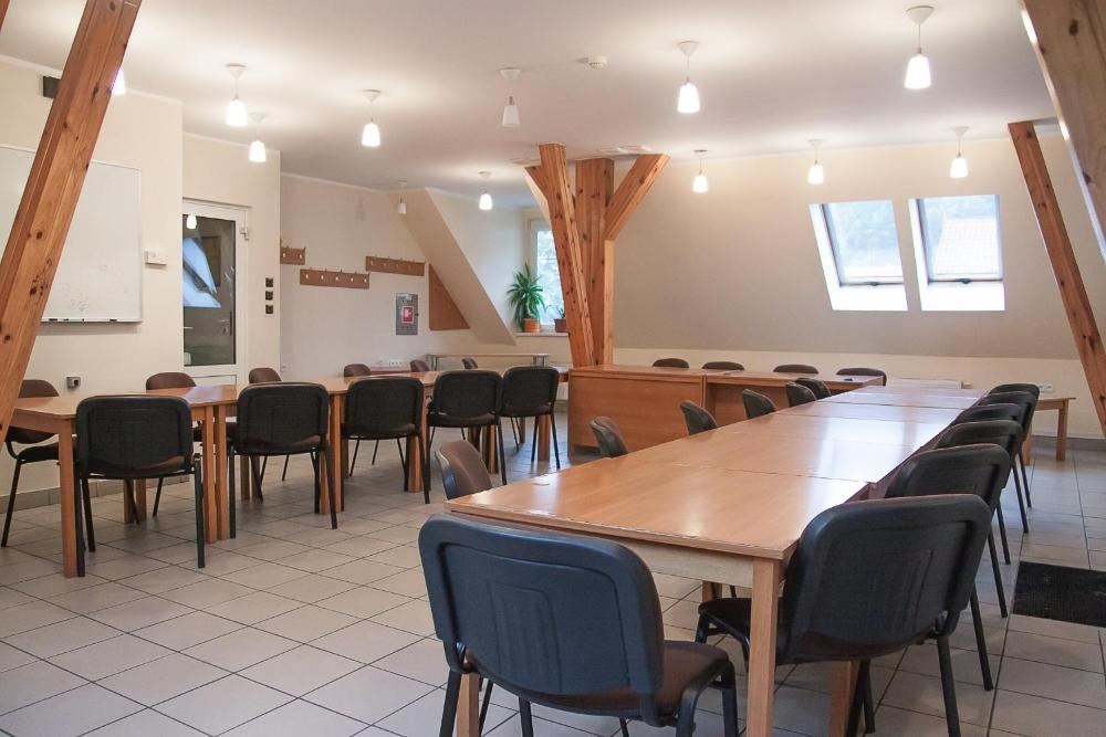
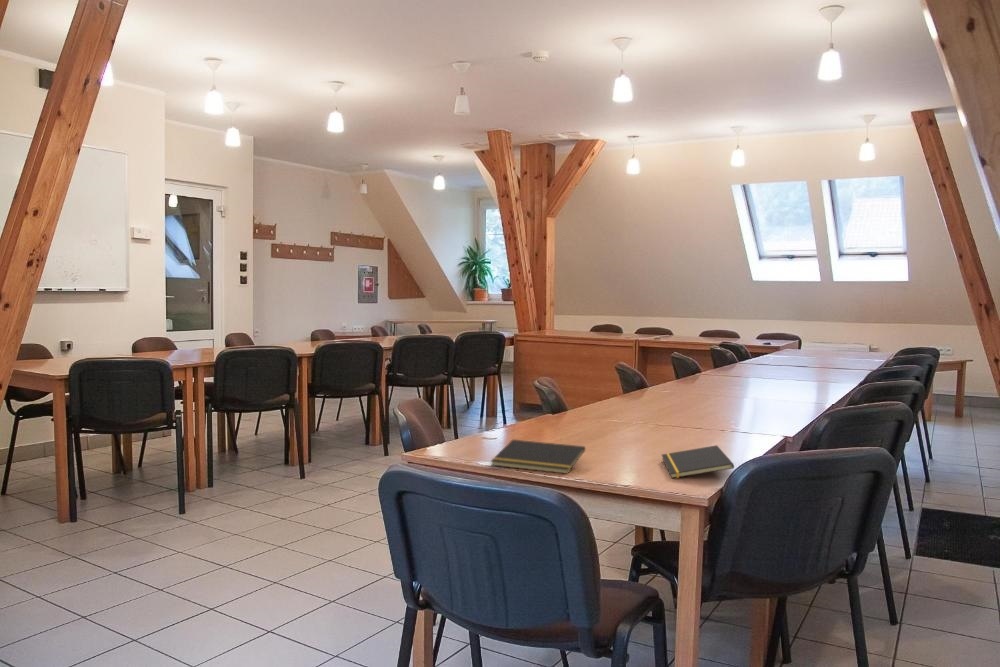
+ notepad [490,439,586,475]
+ notepad [661,444,735,479]
